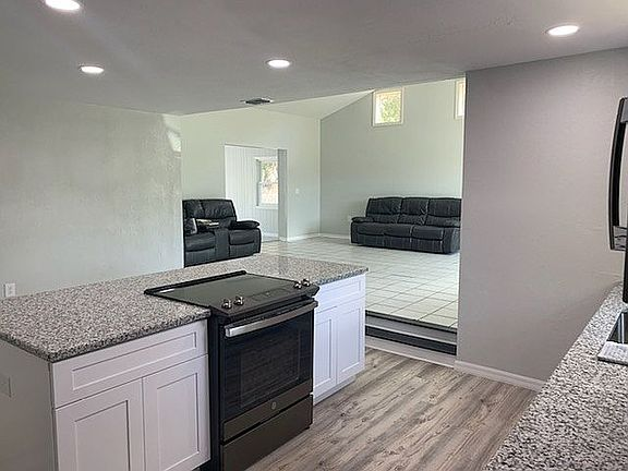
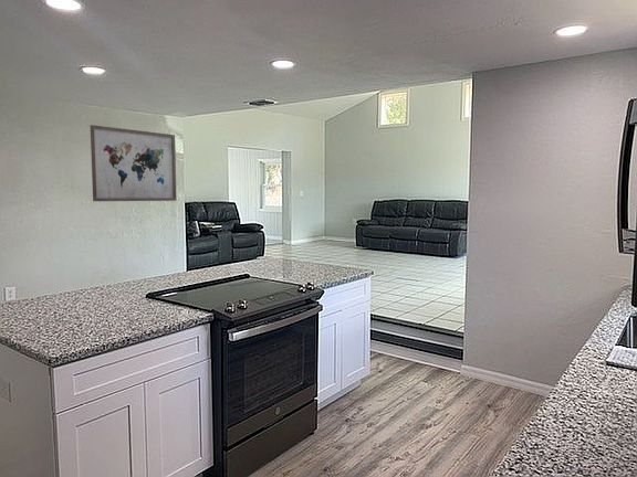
+ wall art [90,124,178,202]
